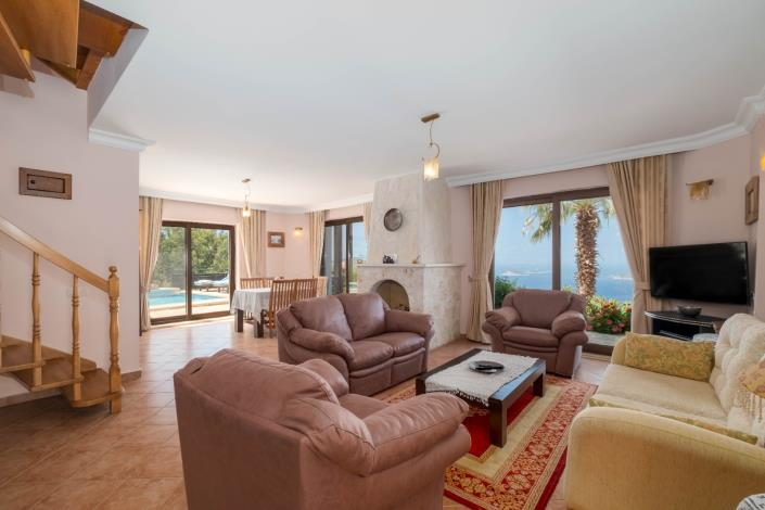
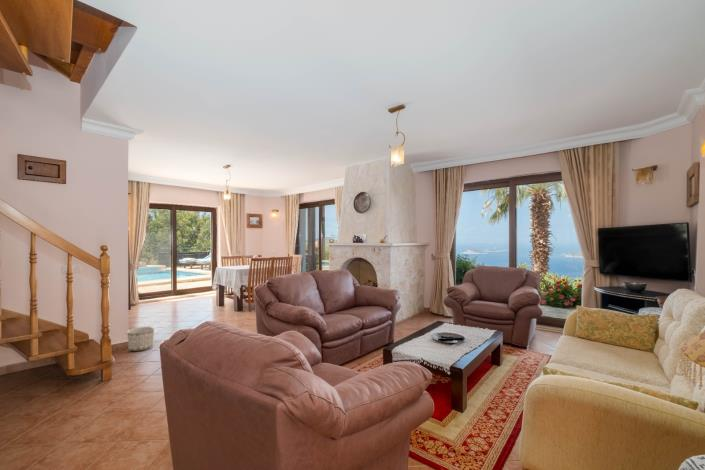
+ planter [126,326,155,352]
